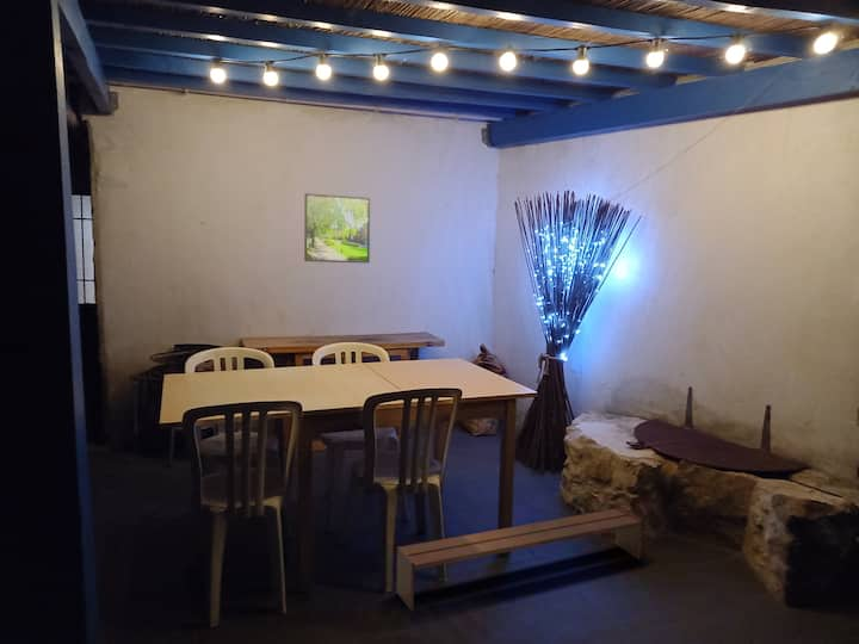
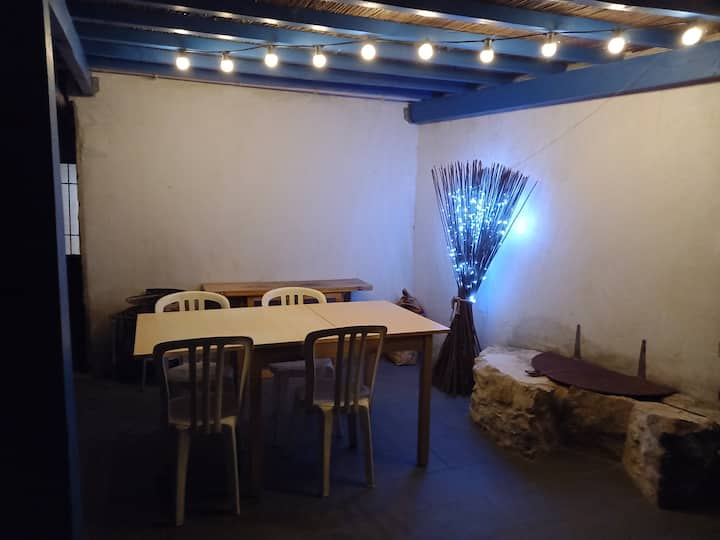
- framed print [303,192,371,264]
- bench [395,507,643,613]
